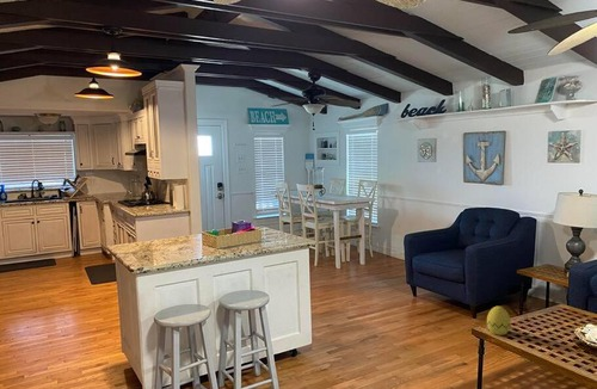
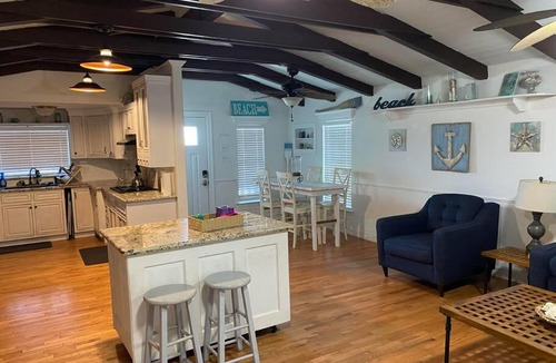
- decorative egg [486,305,512,336]
